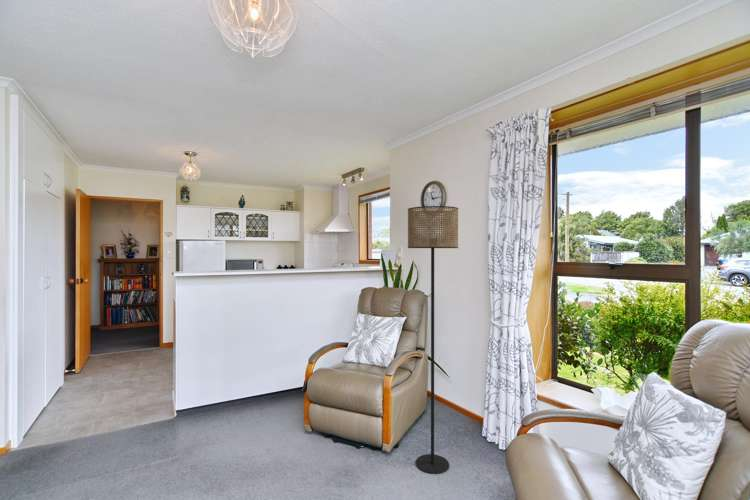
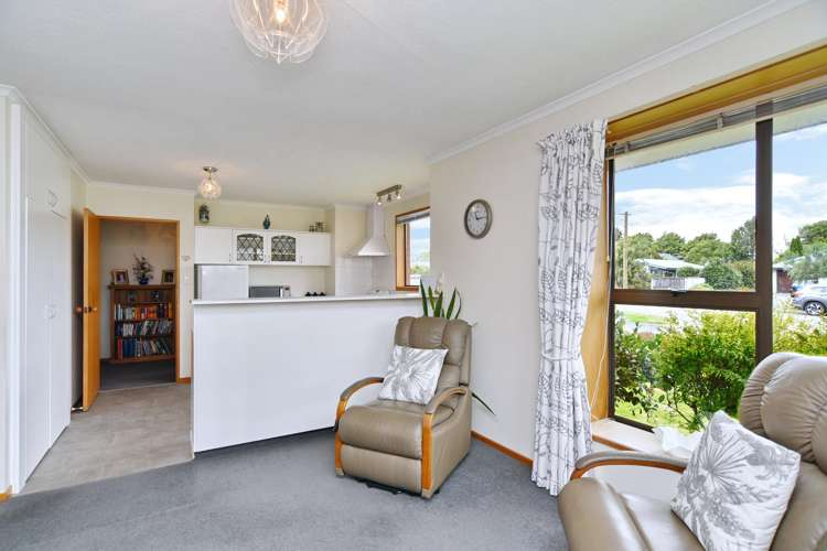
- floor lamp [407,205,459,475]
